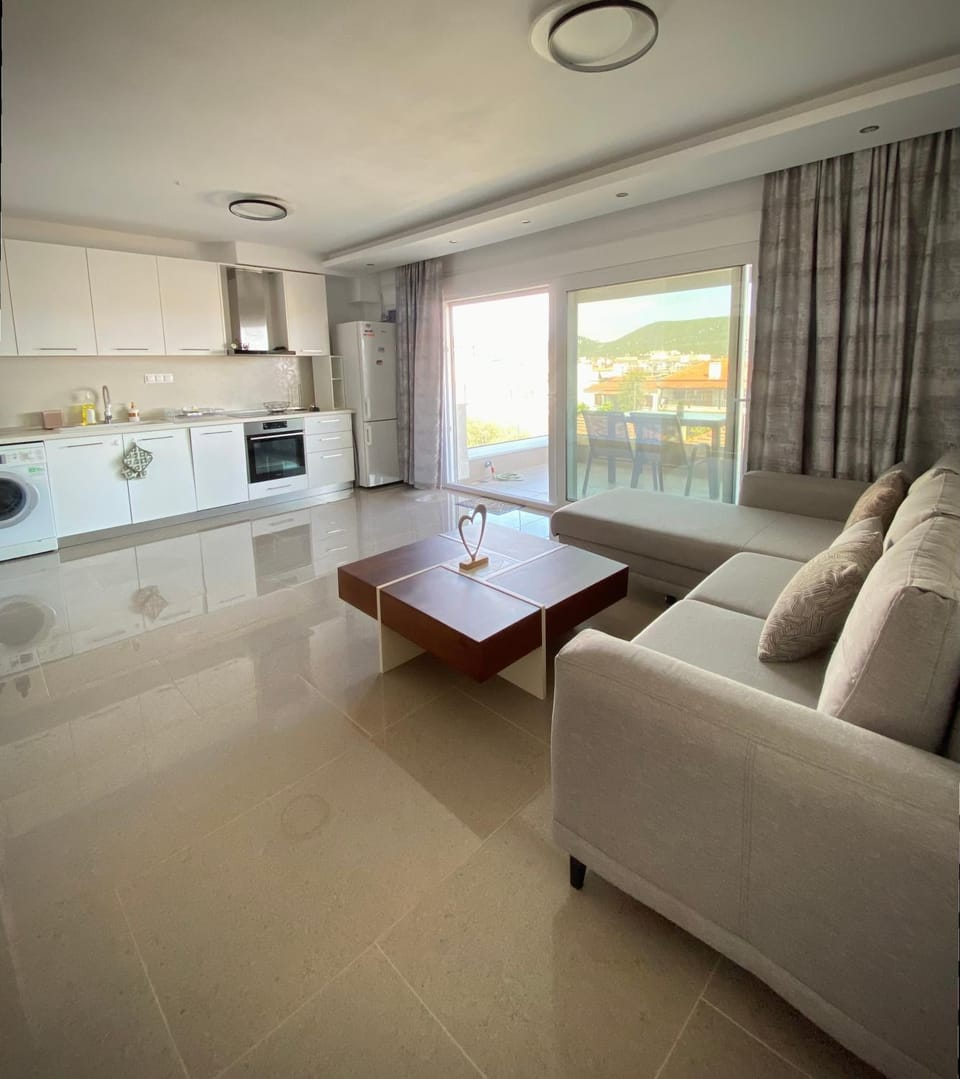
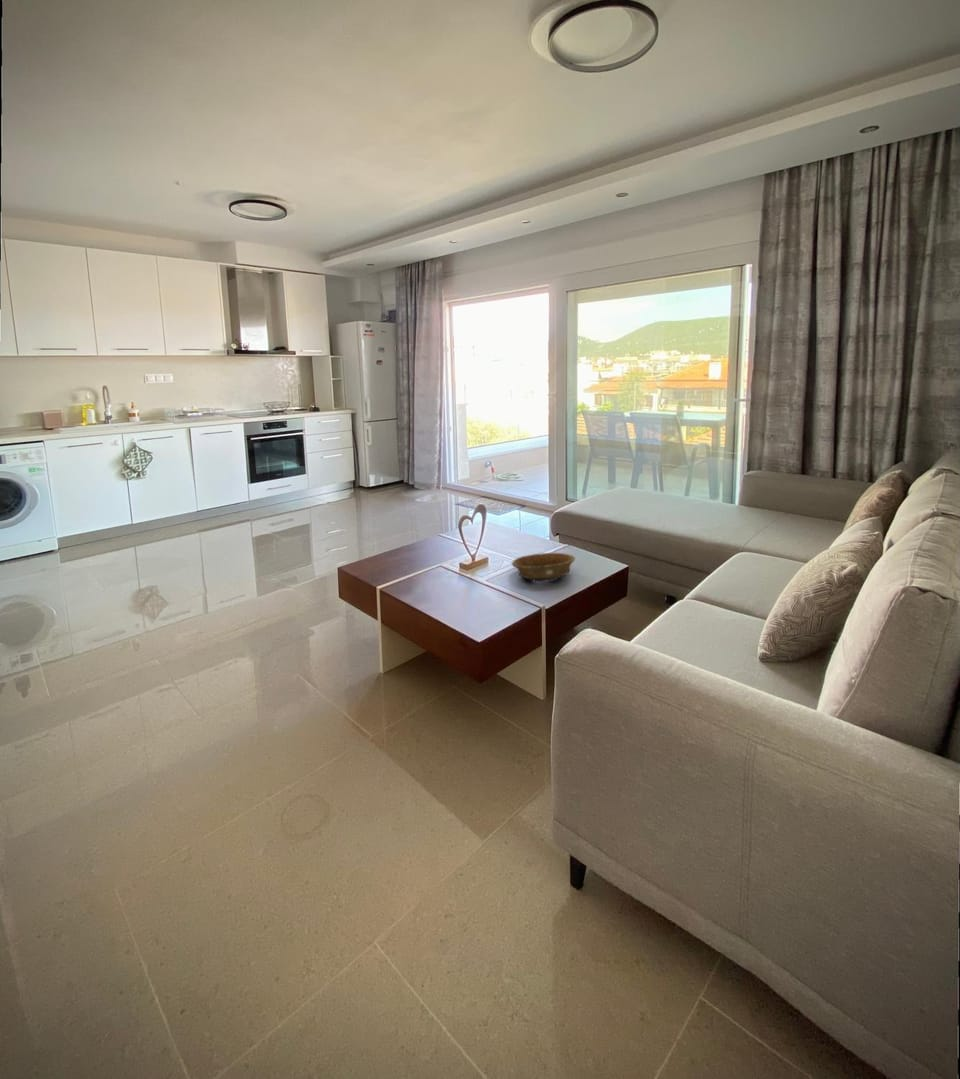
+ decorative bowl [511,552,576,583]
